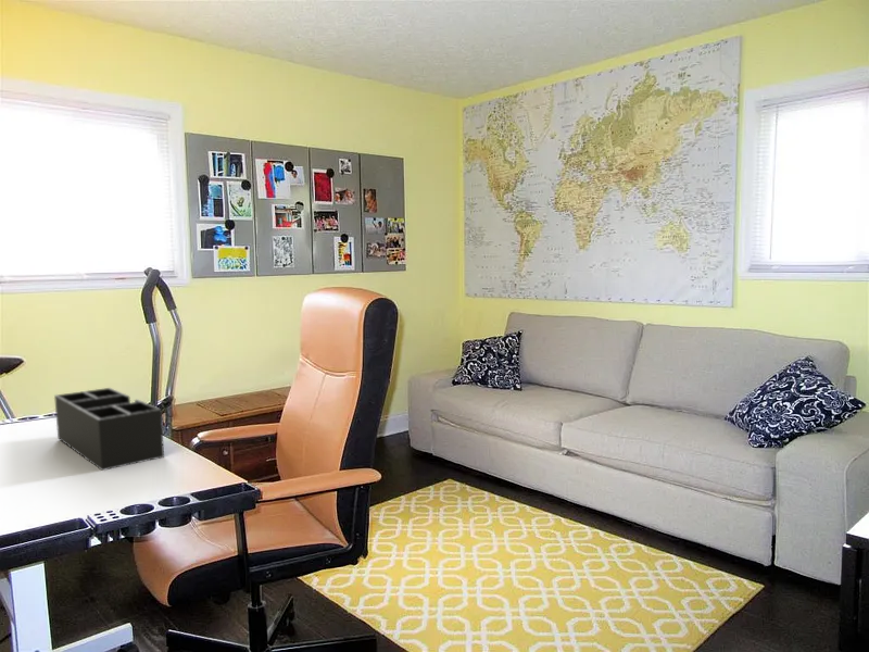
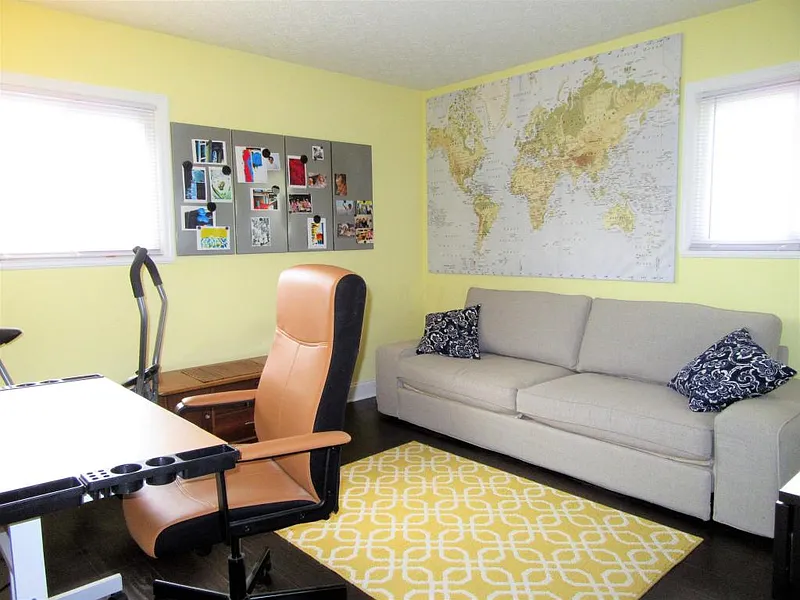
- desk organizer [53,387,165,472]
